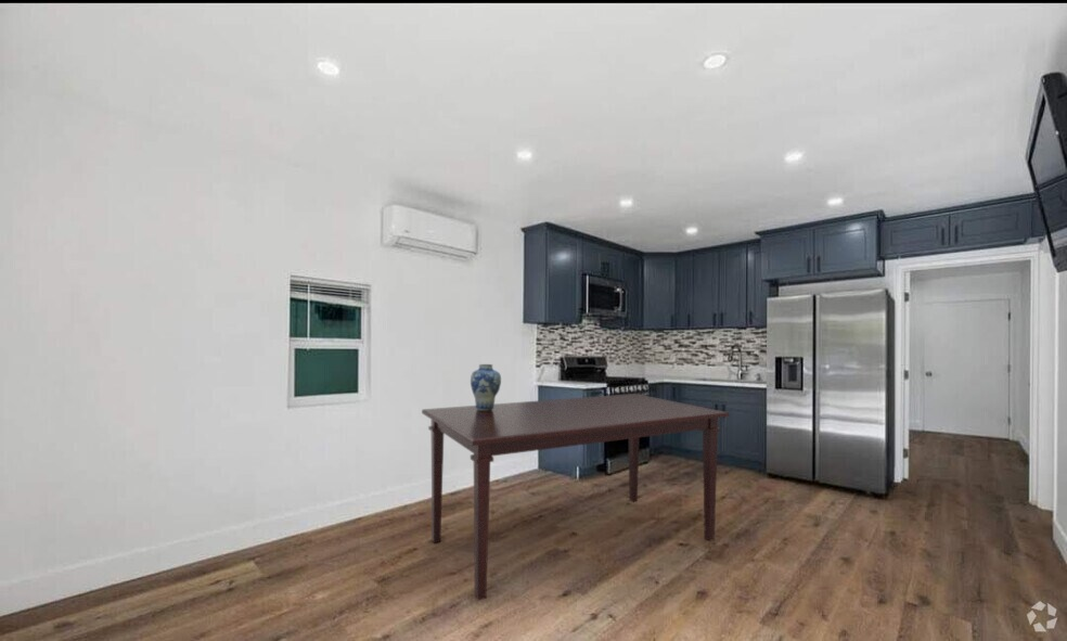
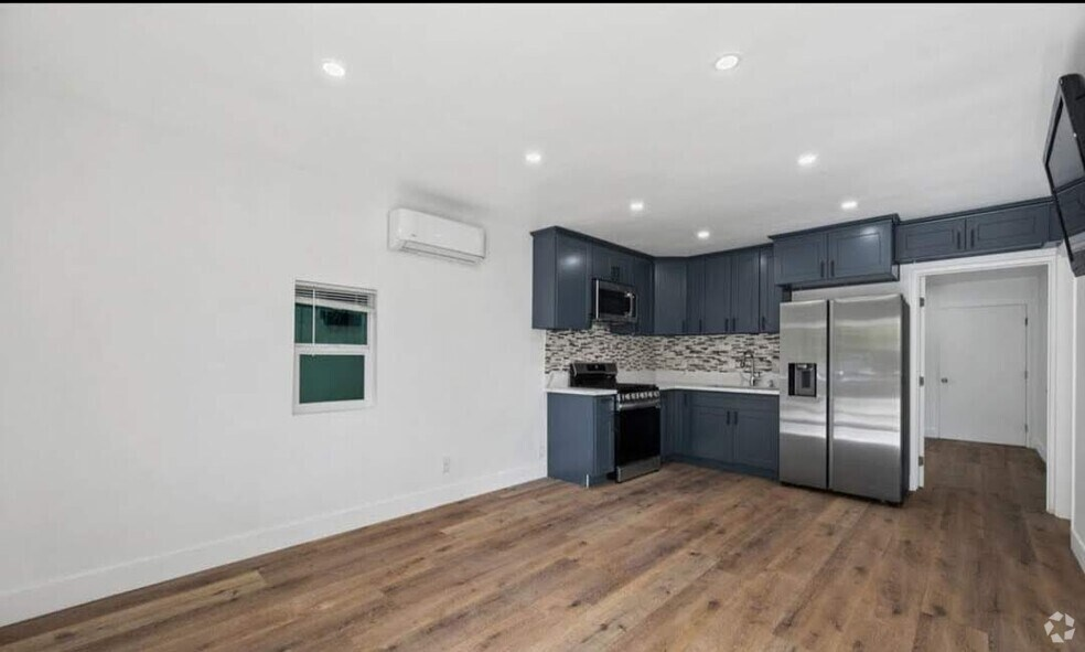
- dining table [421,393,731,601]
- vase [470,363,502,411]
